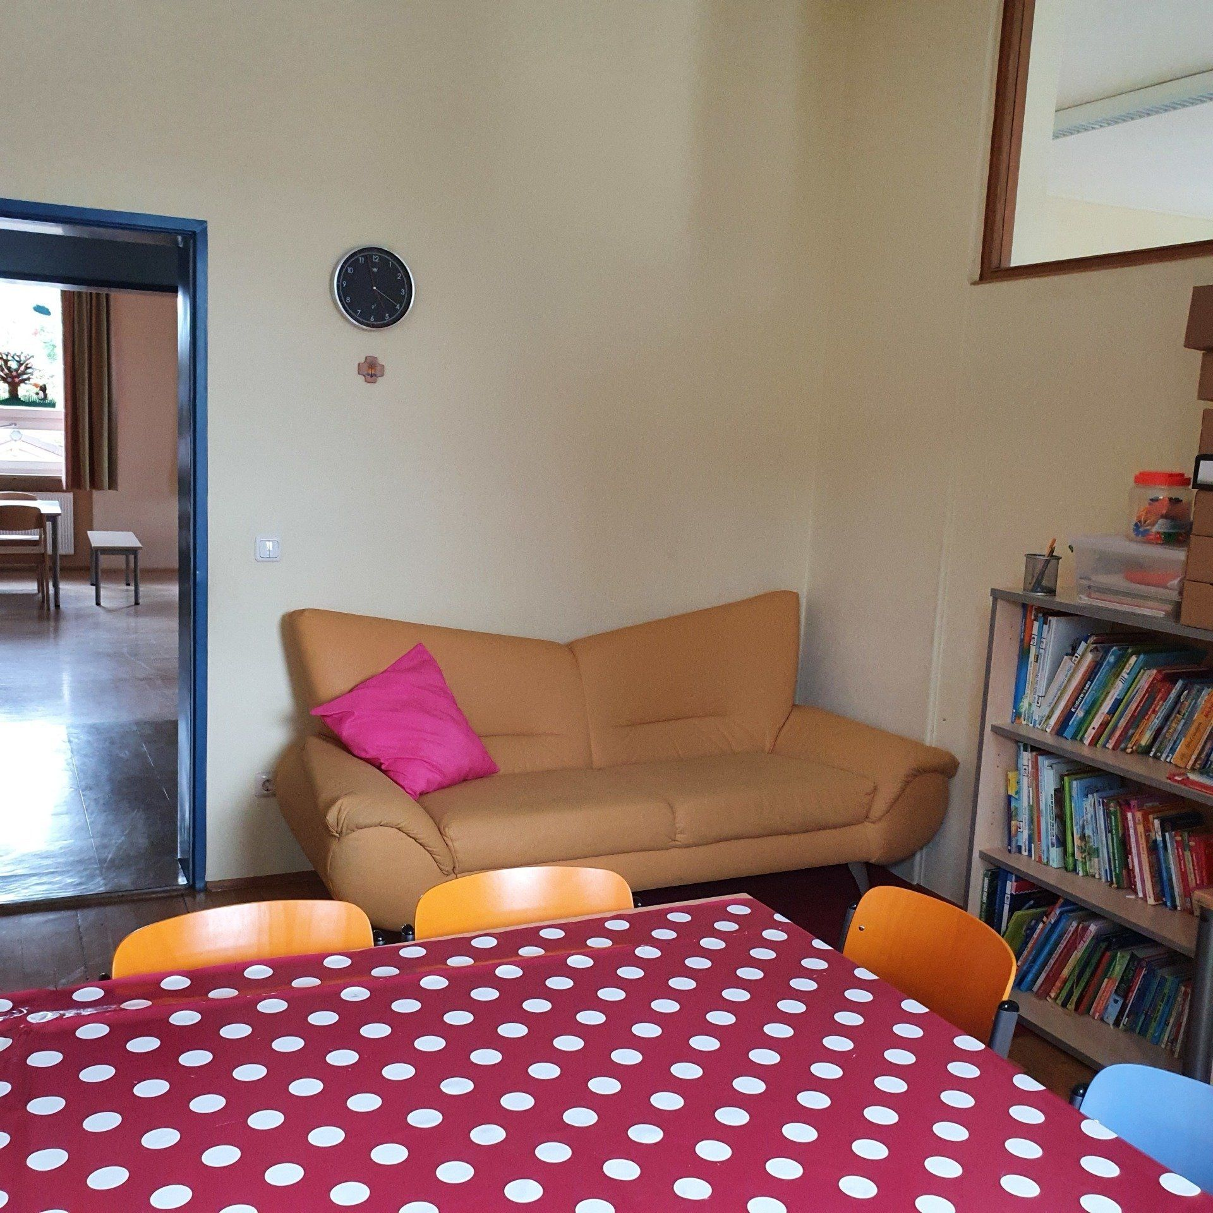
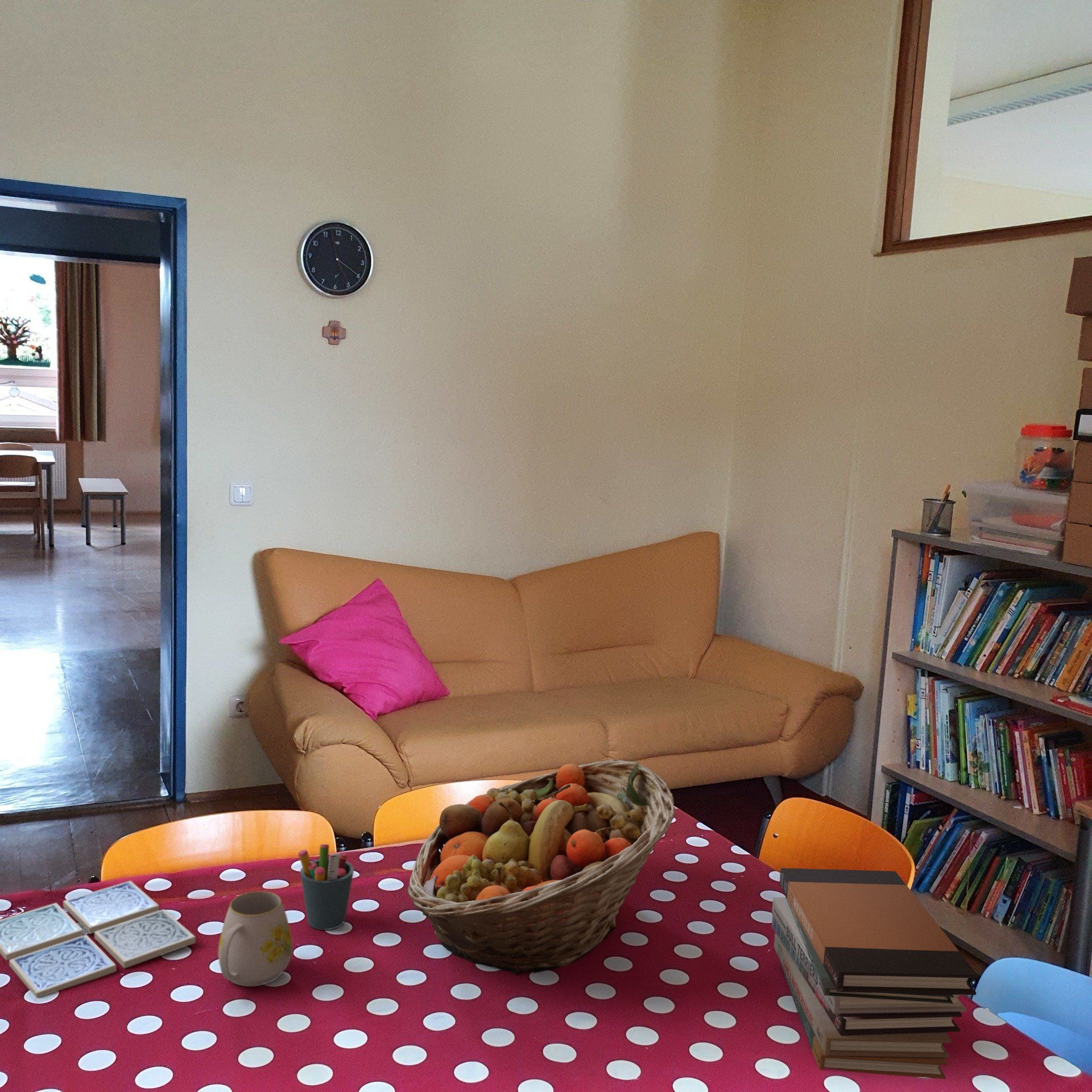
+ mug [218,891,293,987]
+ book stack [771,867,979,1079]
+ pen holder [297,843,354,930]
+ drink coaster [0,880,196,998]
+ fruit basket [407,759,677,976]
